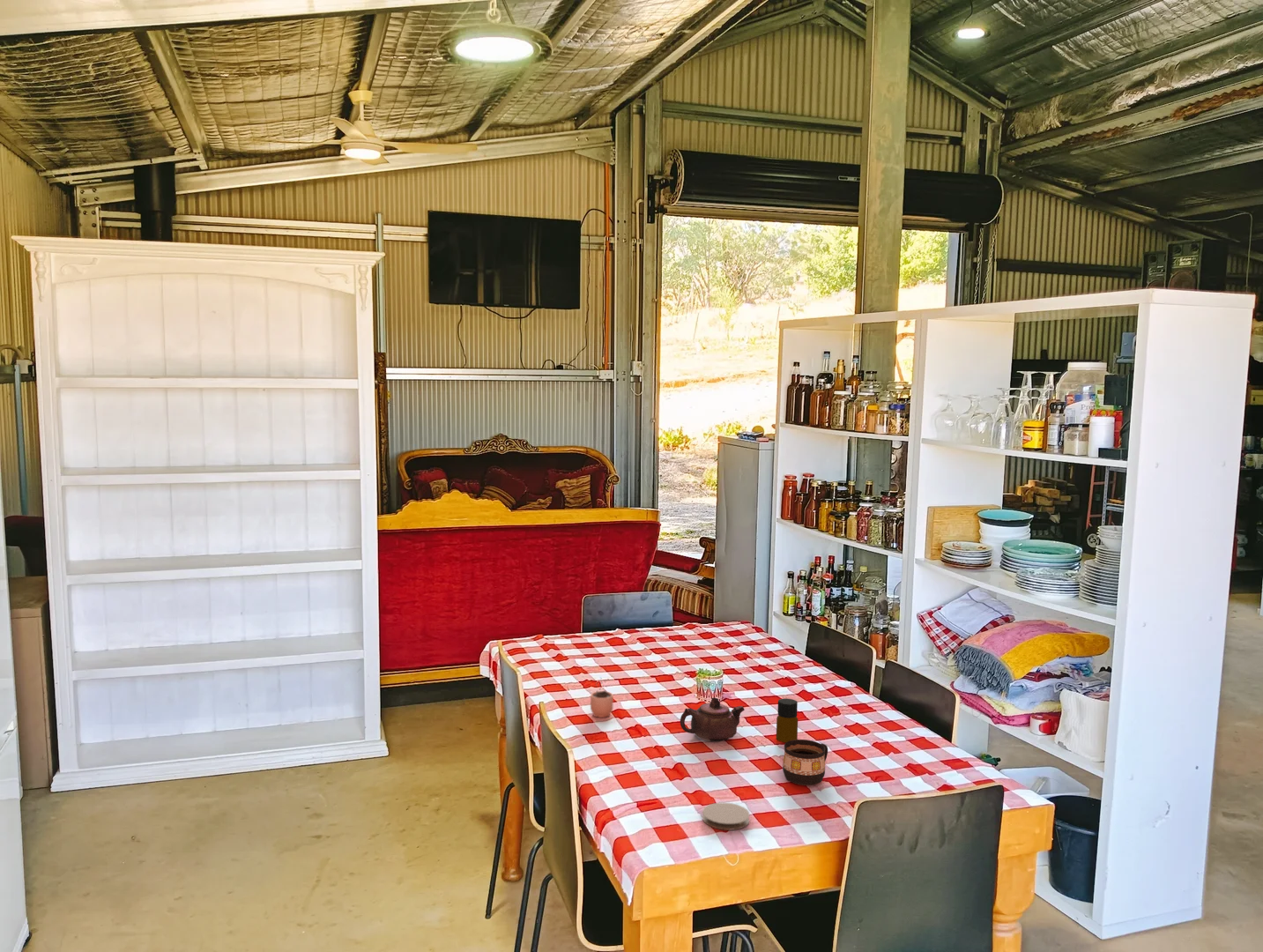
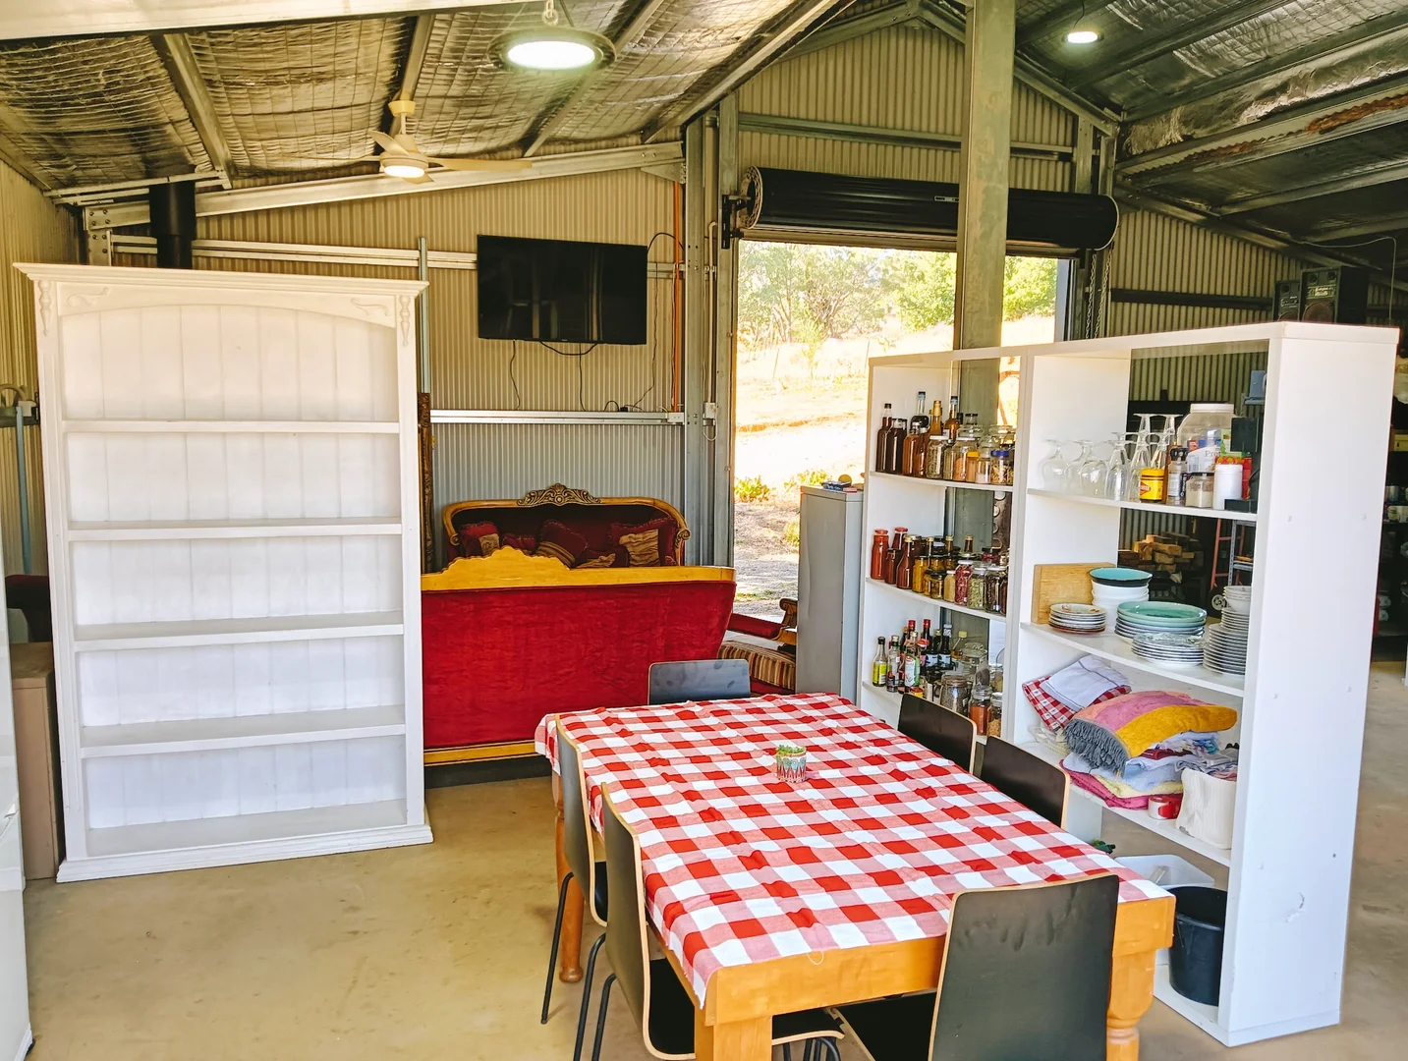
- coaster [702,802,750,831]
- bottle [776,697,799,743]
- cup [782,739,828,786]
- cocoa [590,674,614,718]
- teapot [680,696,745,742]
